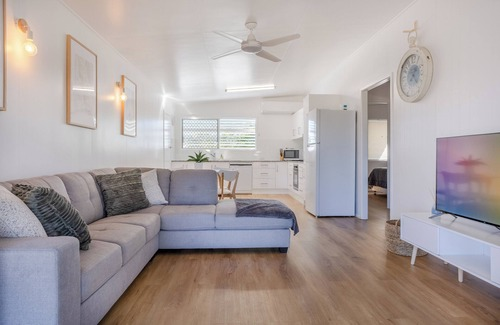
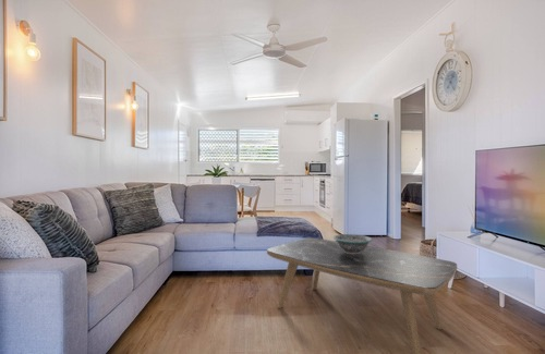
+ decorative bowl [332,233,373,254]
+ coffee table [266,237,458,354]
